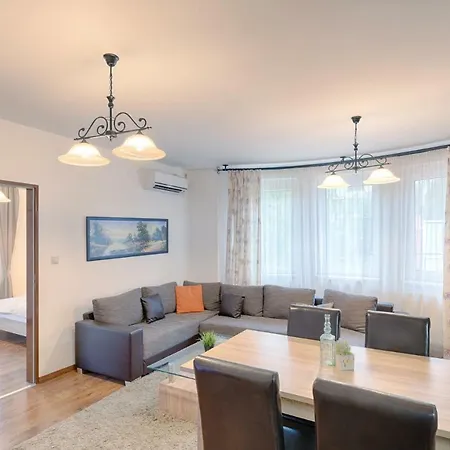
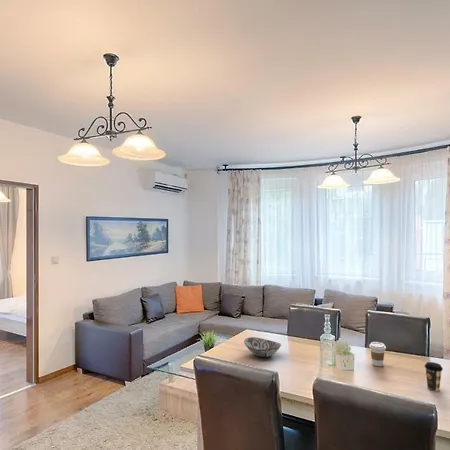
+ coffee cup [368,341,387,367]
+ decorative bowl [243,336,282,358]
+ coffee cup [424,361,444,392]
